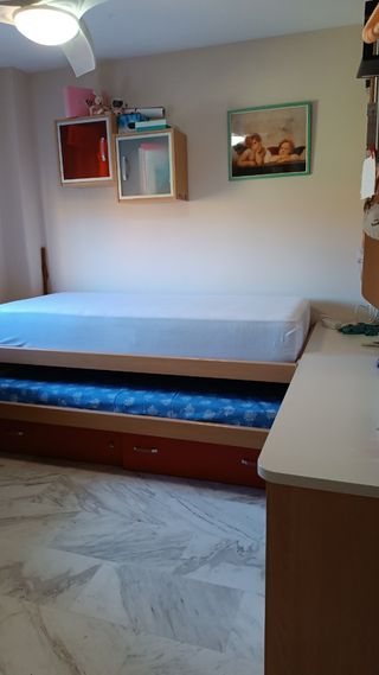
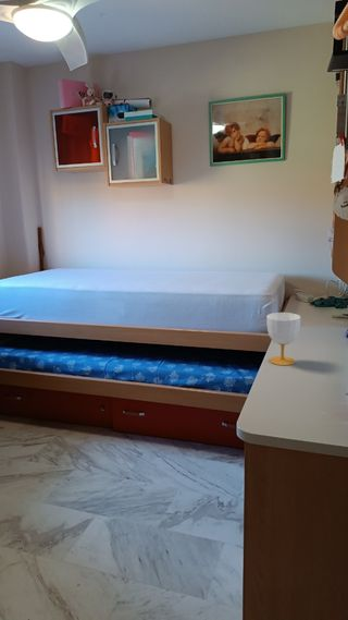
+ cup [265,312,301,366]
